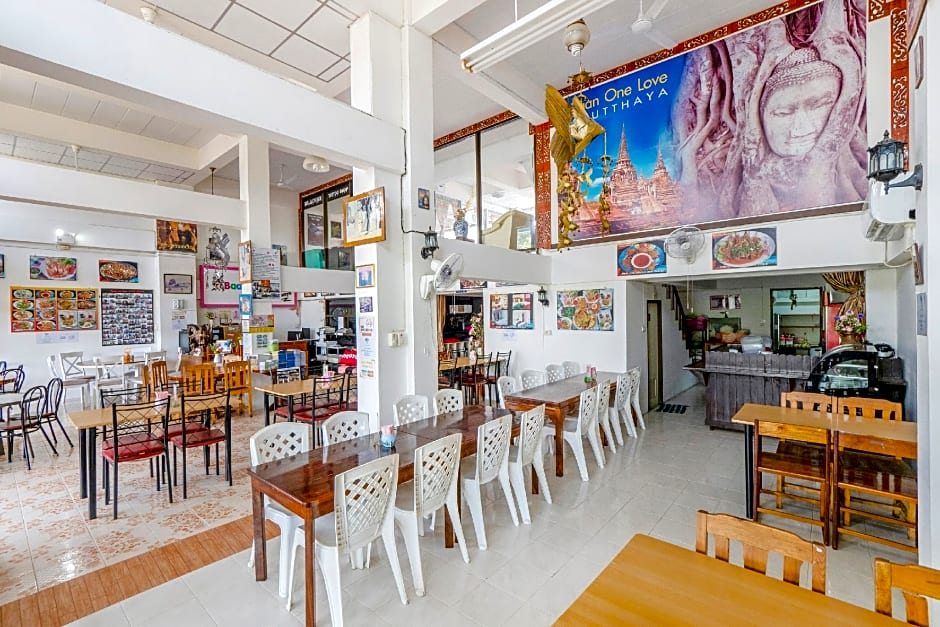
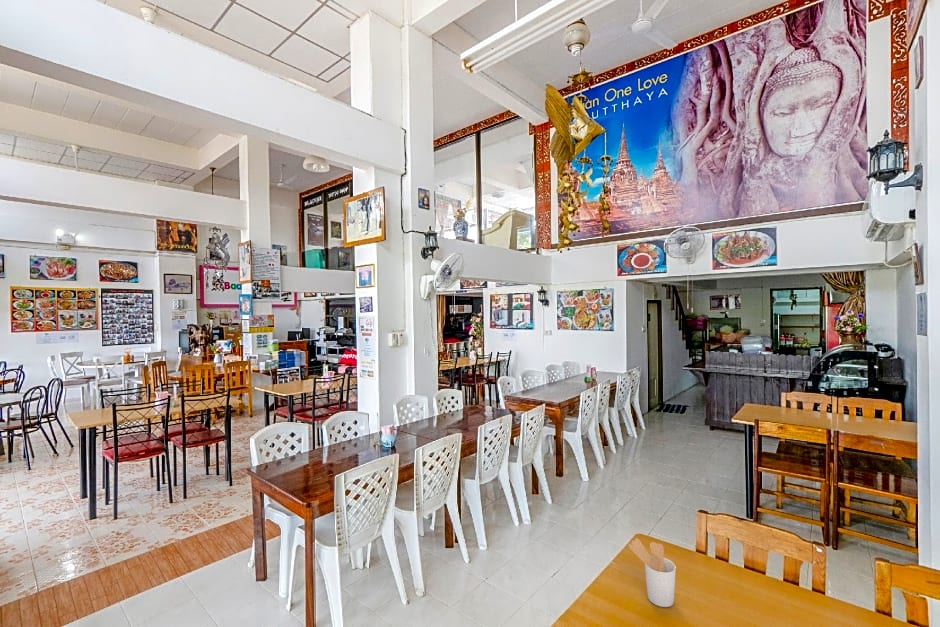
+ utensil holder [628,538,677,608]
